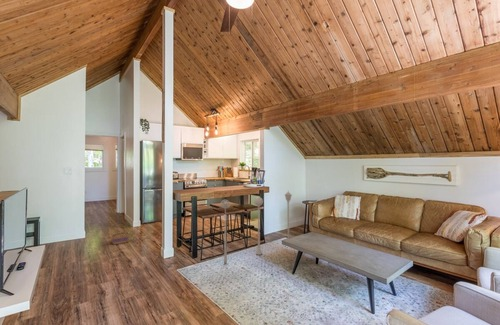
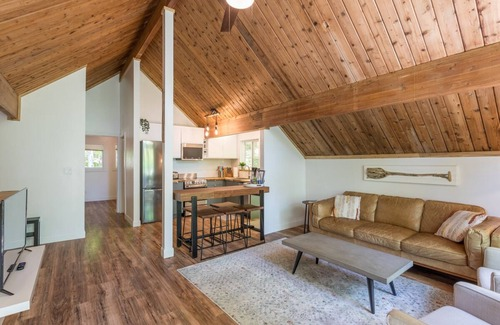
- basket [111,224,130,246]
- floor lamp [220,191,293,264]
